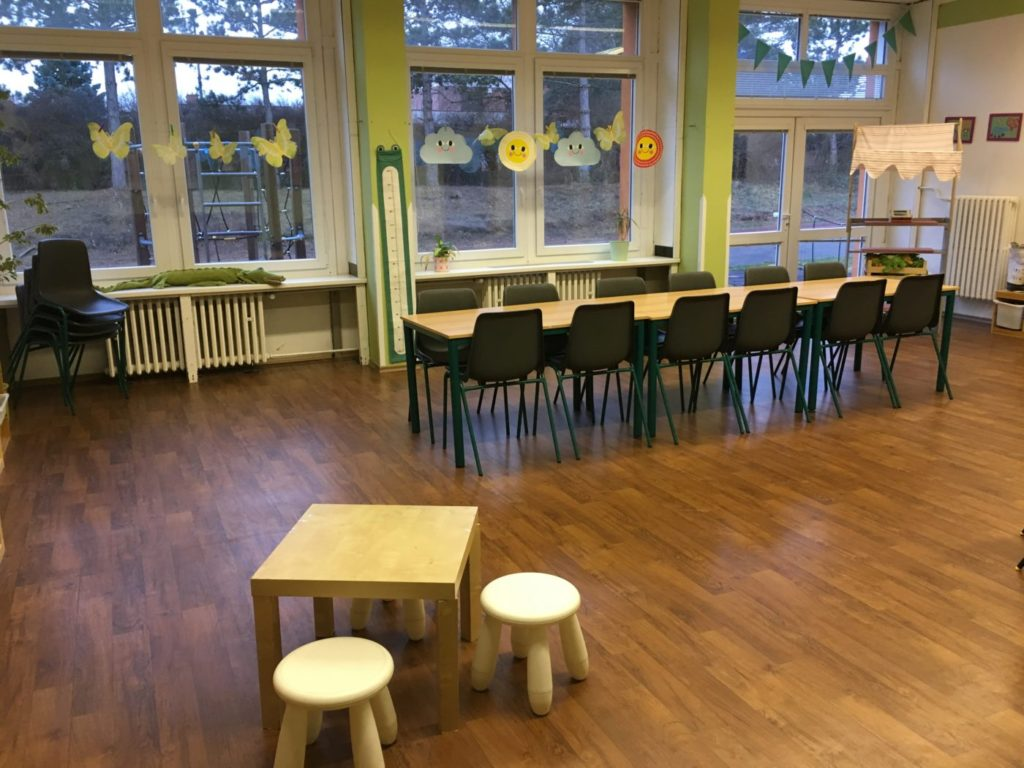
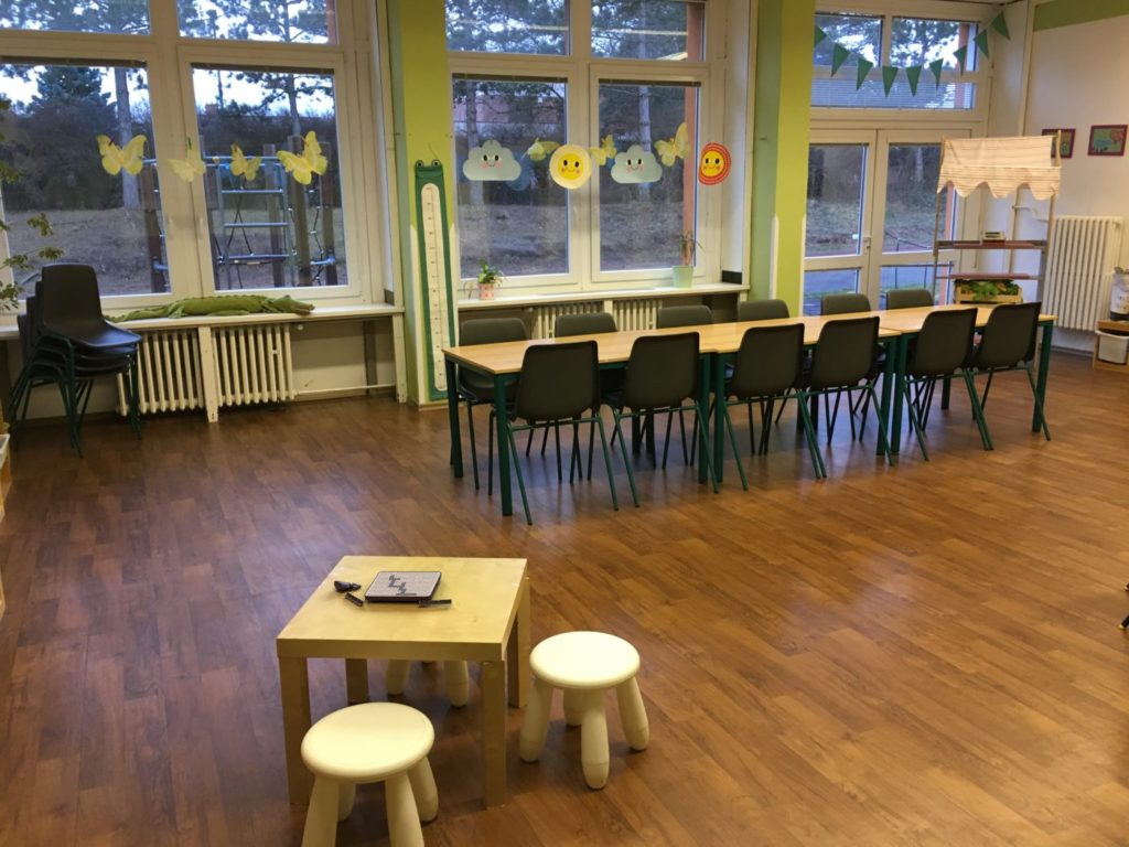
+ board game [333,570,453,607]
